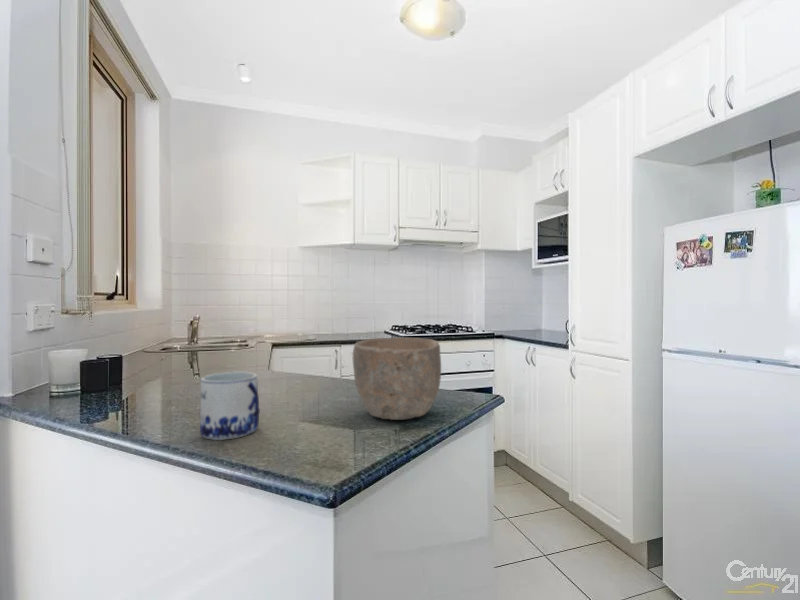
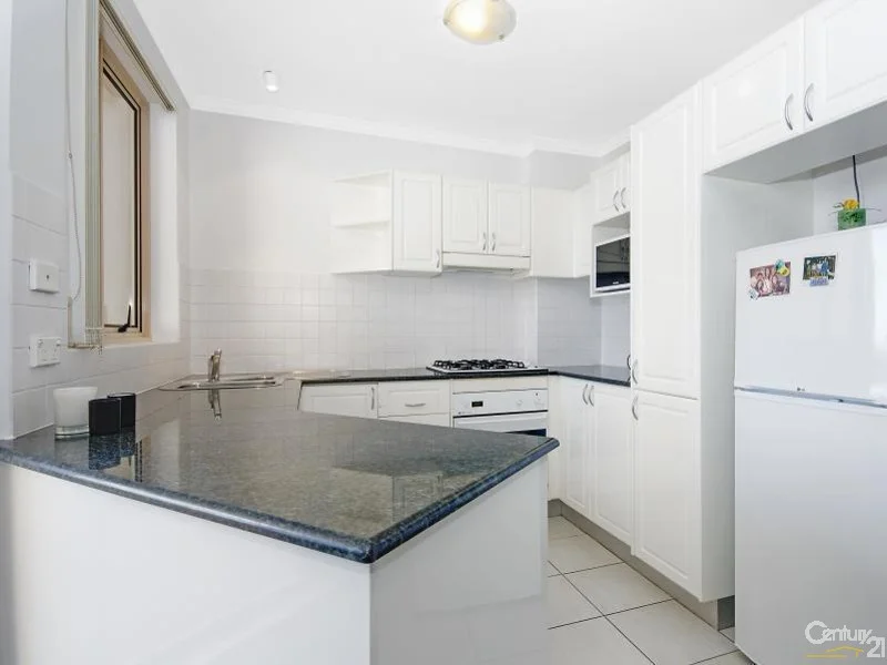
- bowl [352,336,442,421]
- mug [199,371,261,441]
